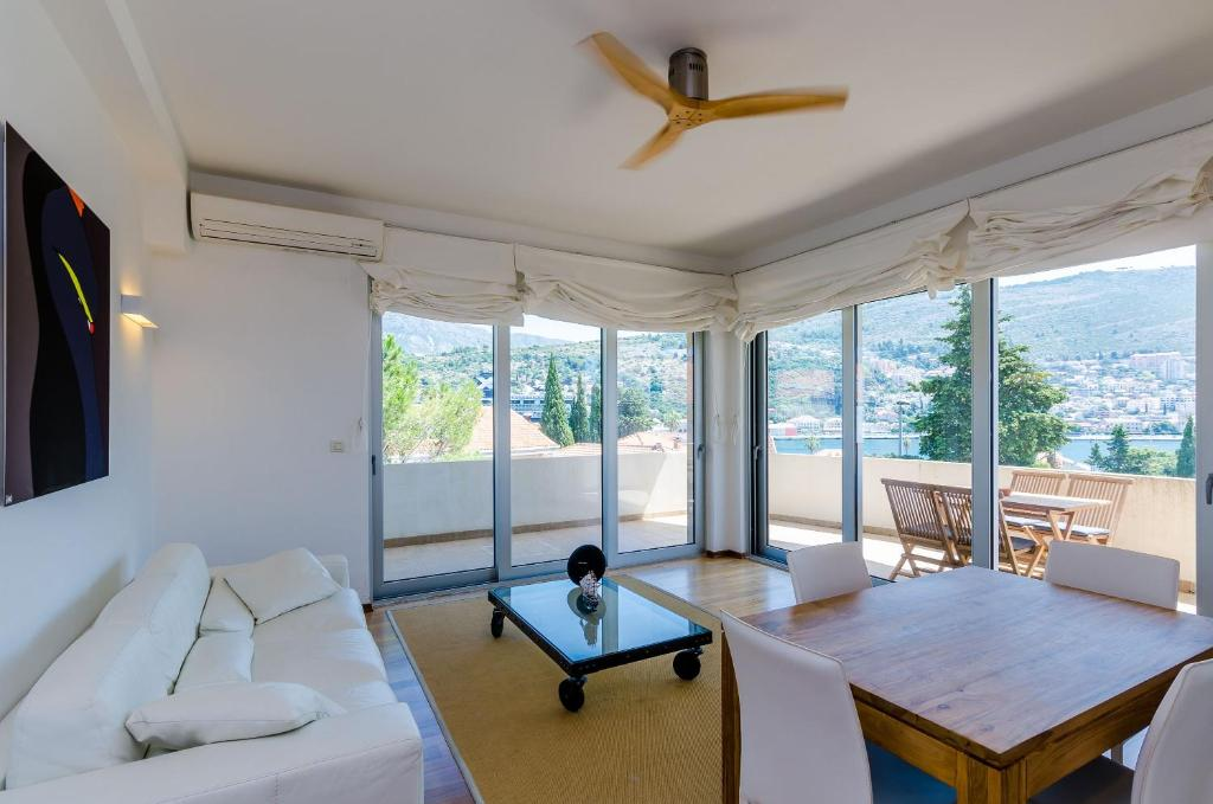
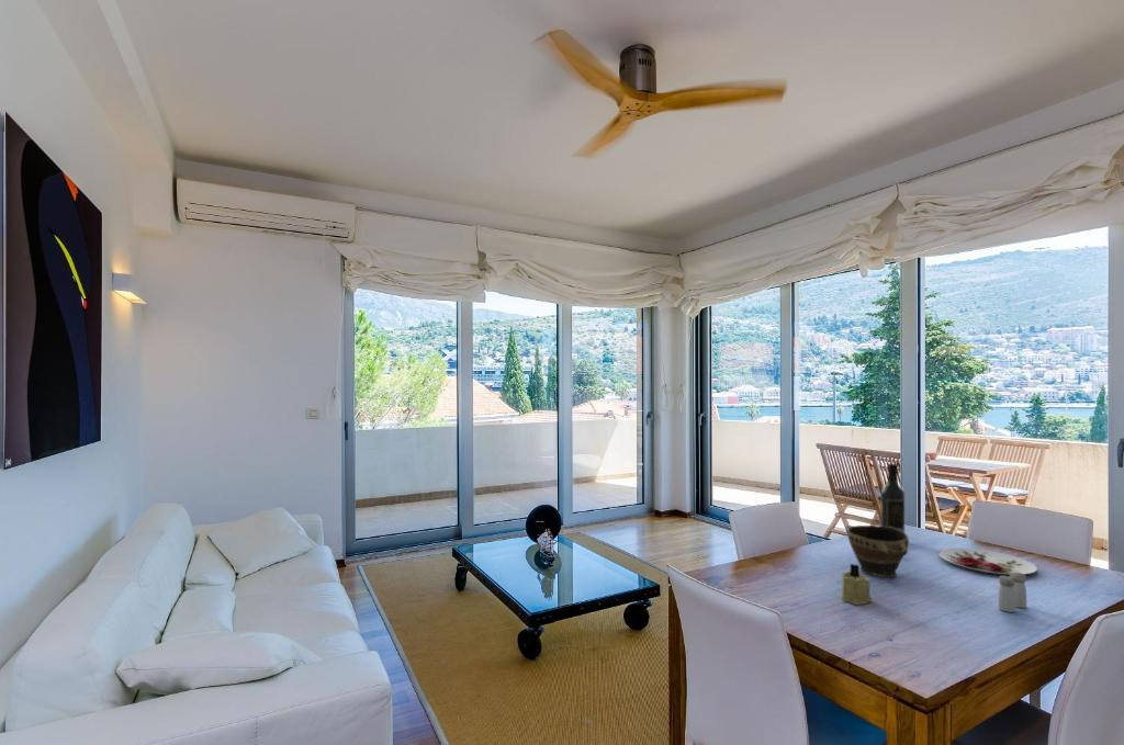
+ bowl [846,524,910,578]
+ plate [938,548,1038,576]
+ wine bottle [880,462,906,533]
+ candle [841,563,874,606]
+ salt and pepper shaker [998,572,1027,613]
